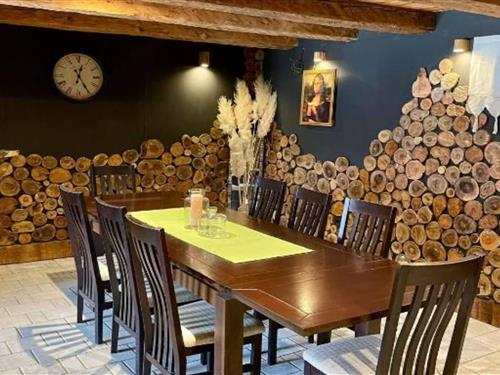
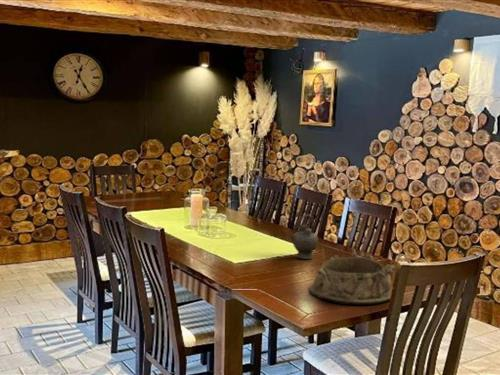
+ teapot [287,214,319,260]
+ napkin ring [307,252,396,306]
